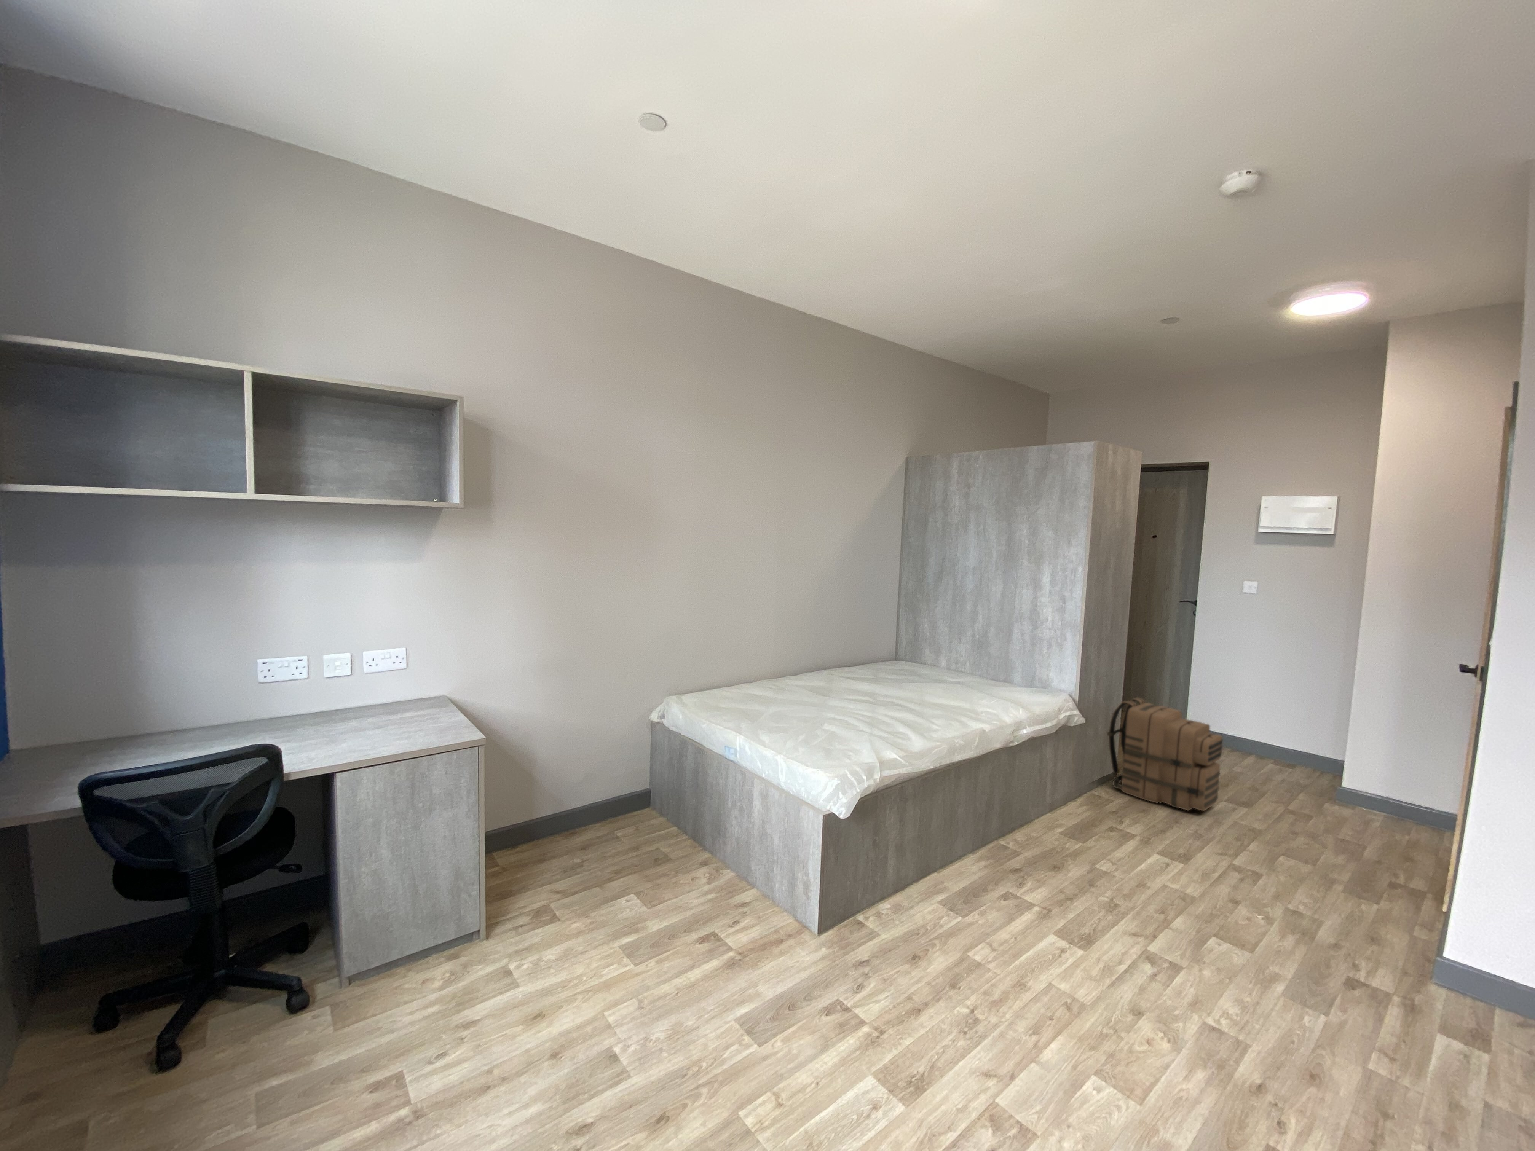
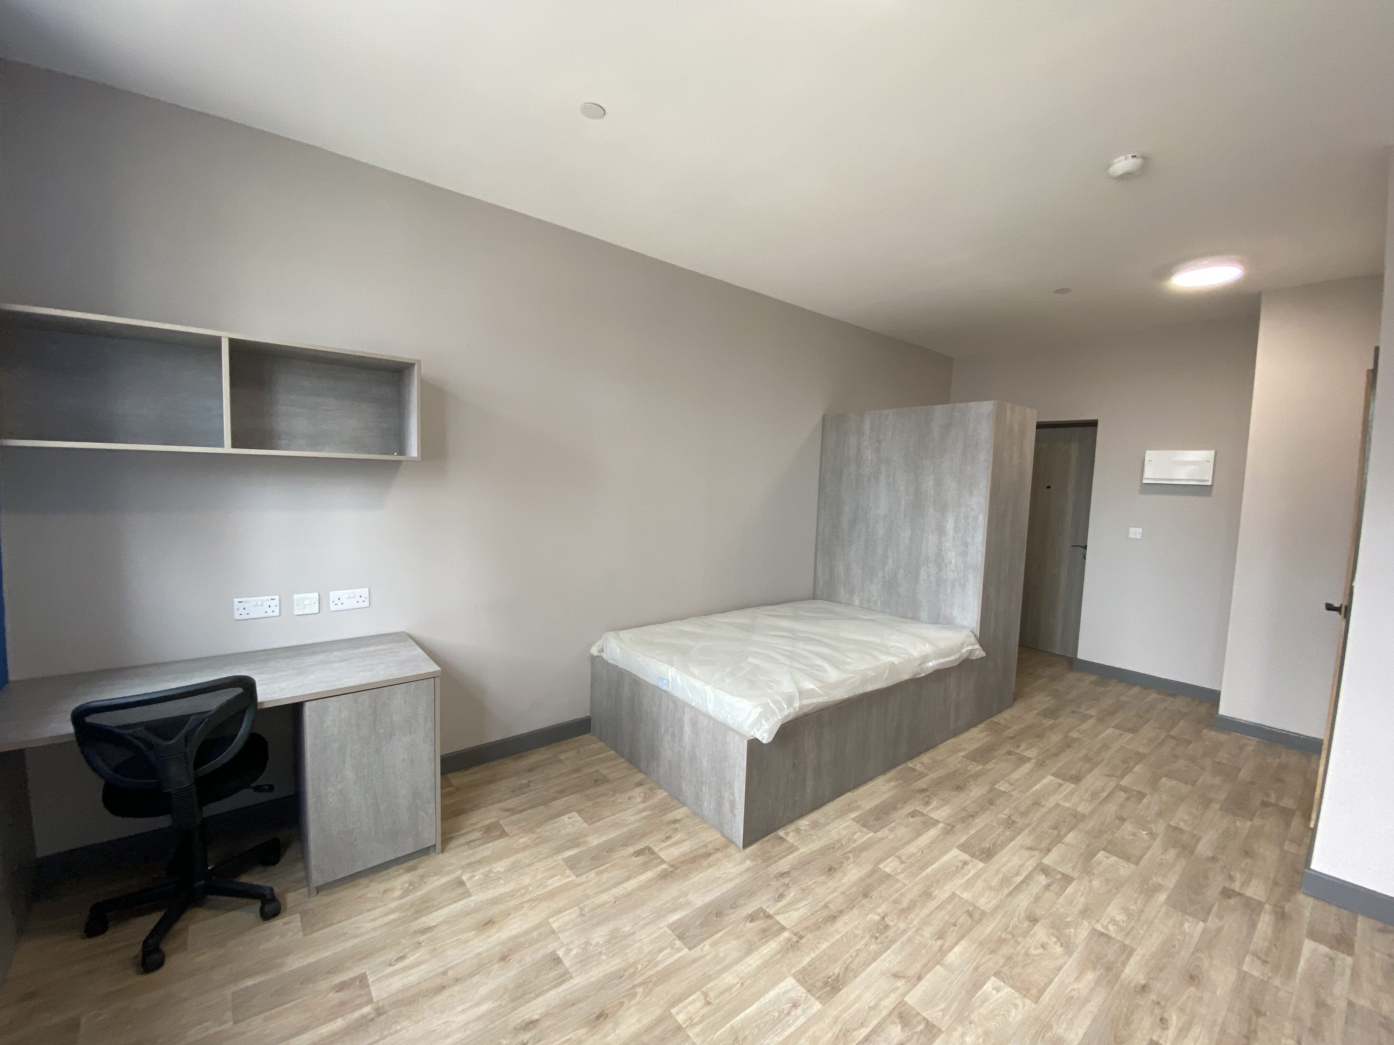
- backpack [1107,696,1223,811]
